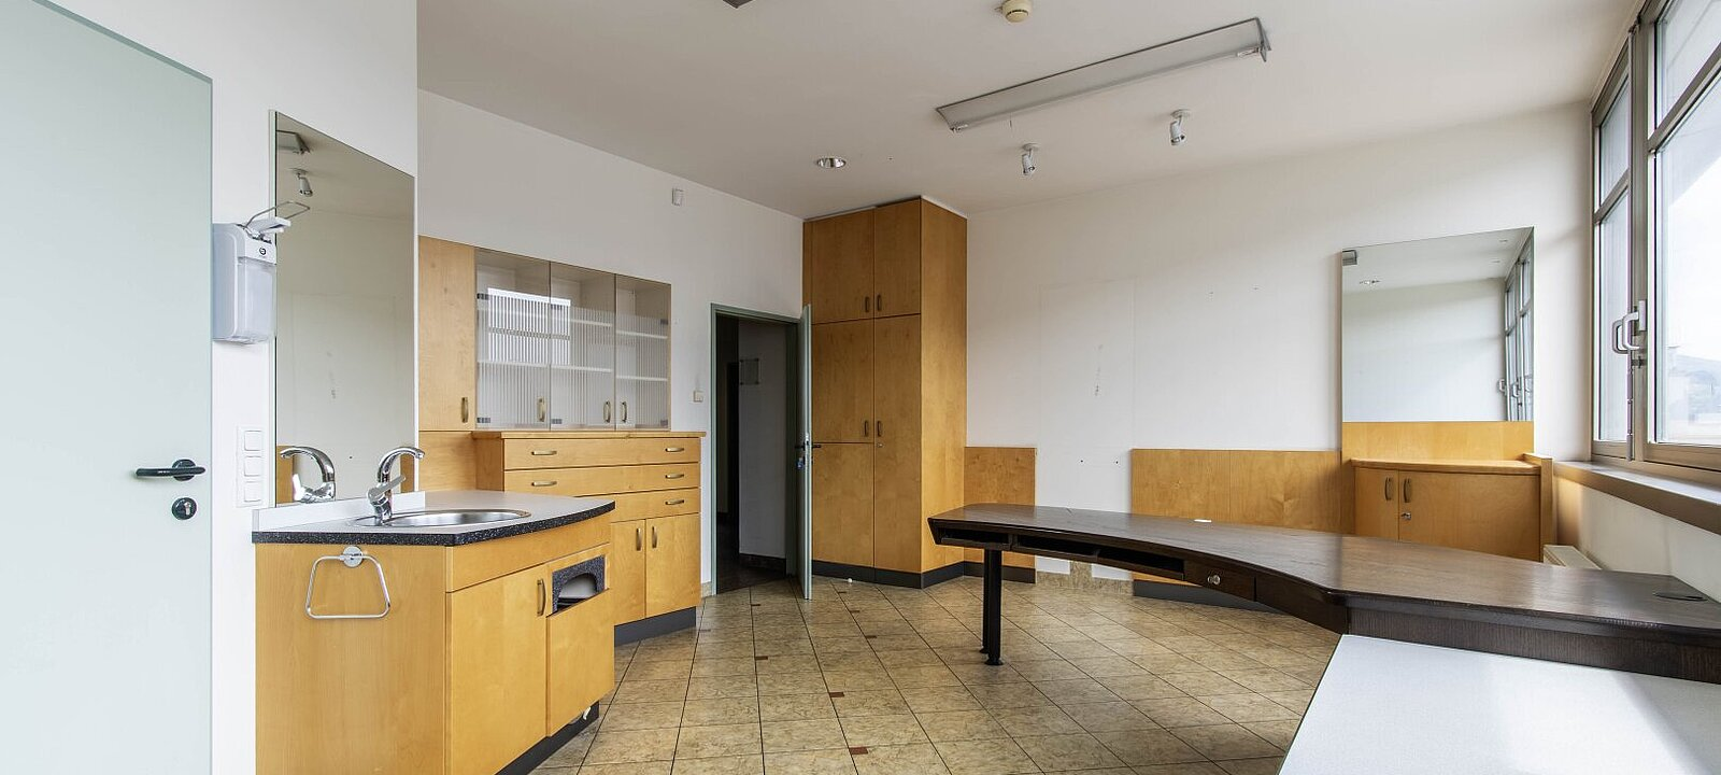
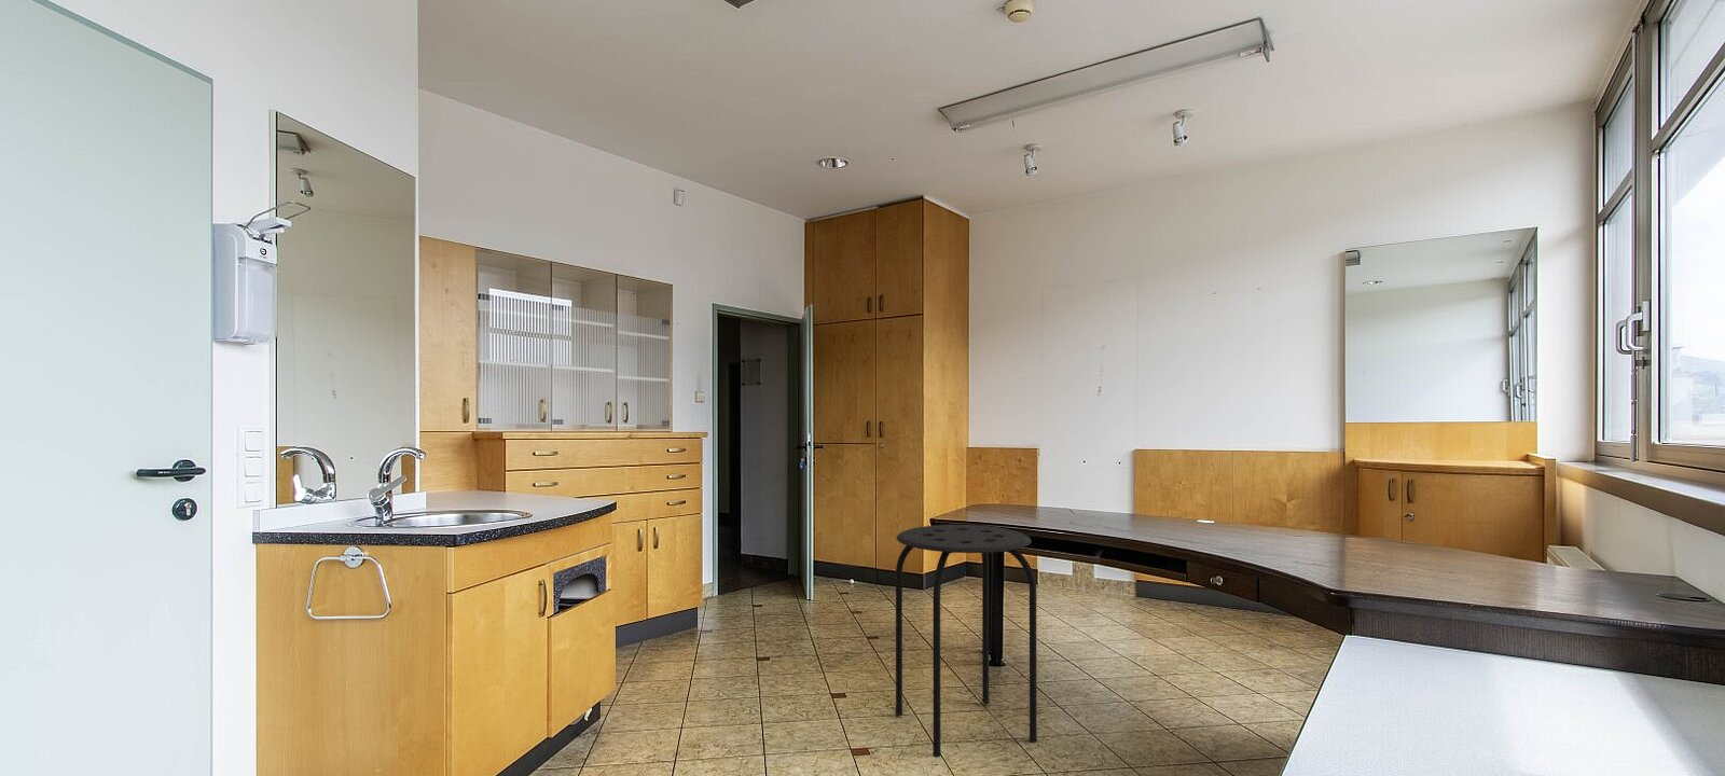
+ stool [894,524,1039,757]
